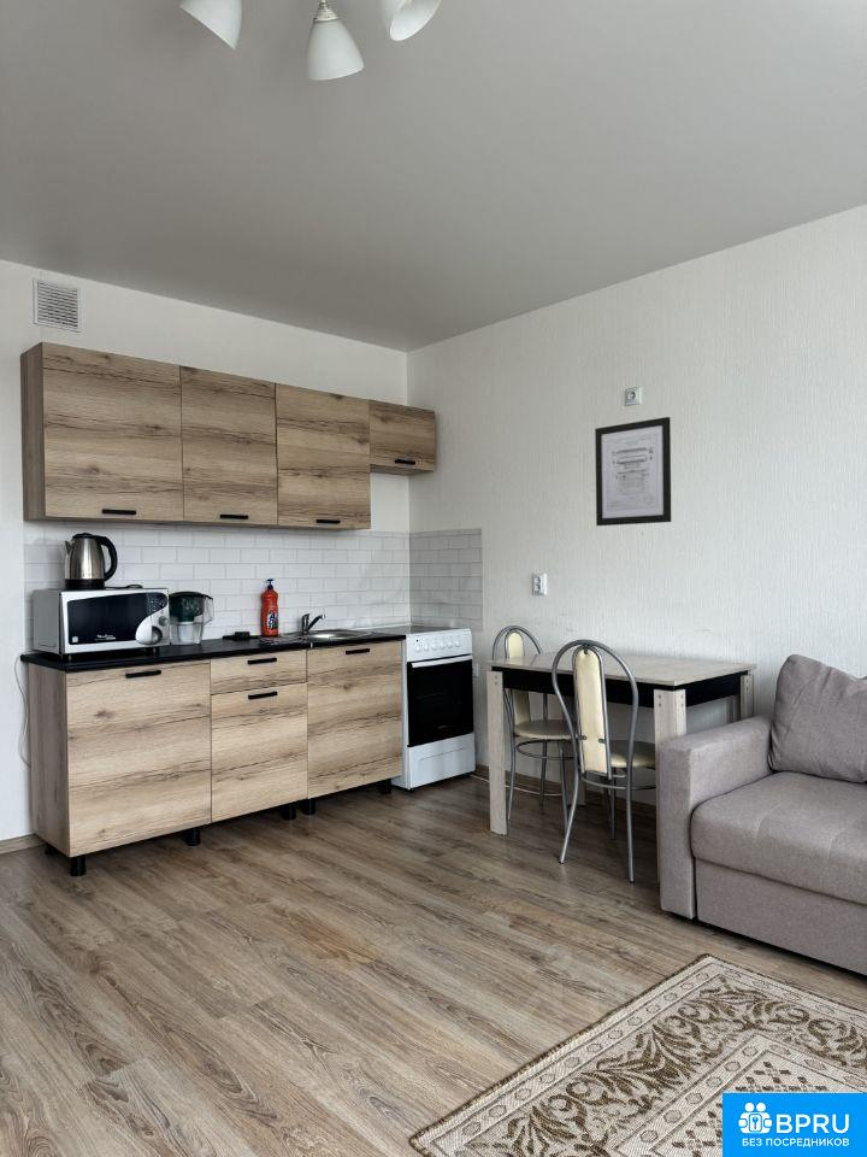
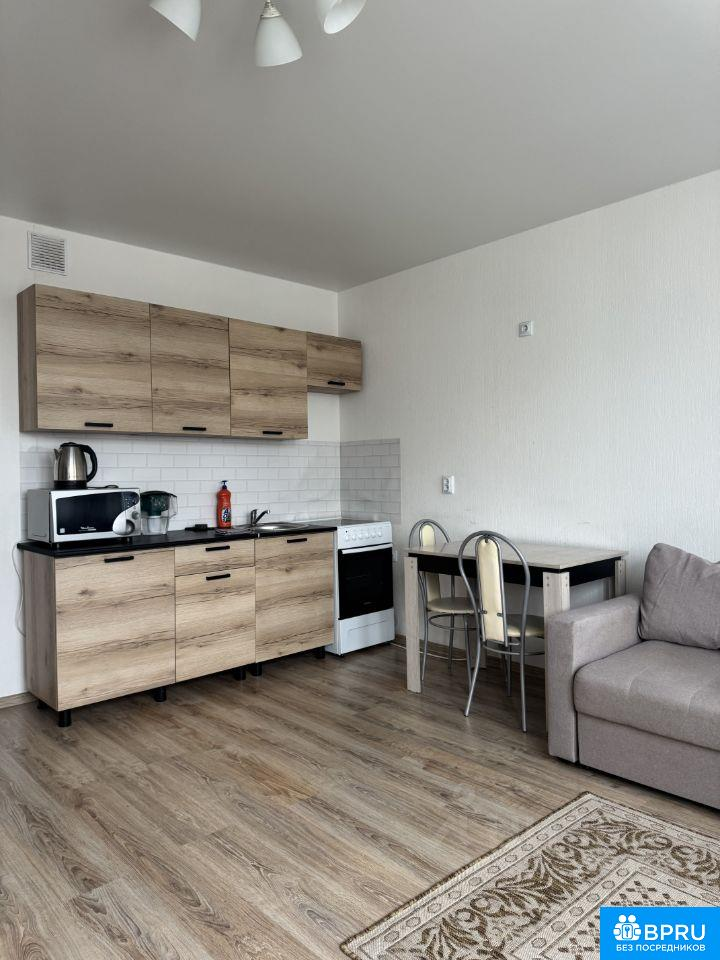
- wall art [594,416,672,527]
